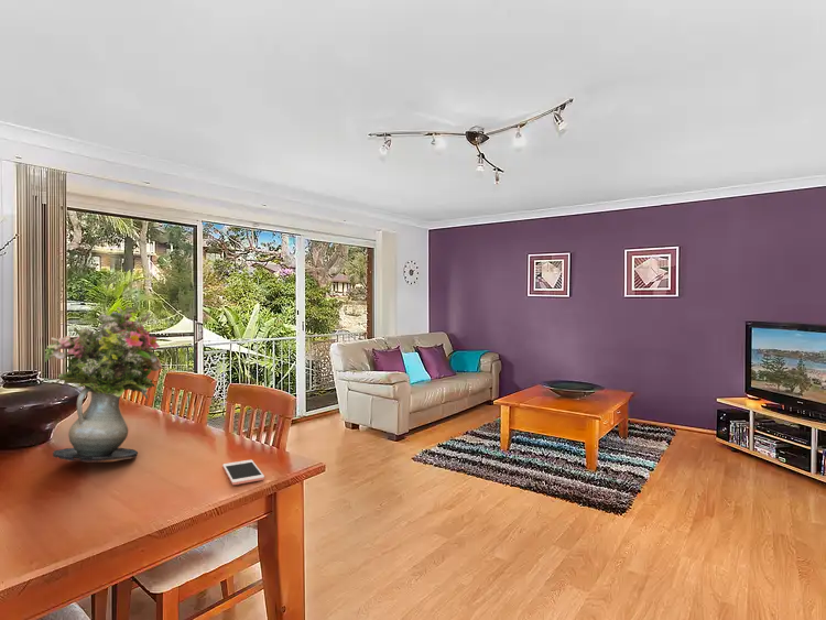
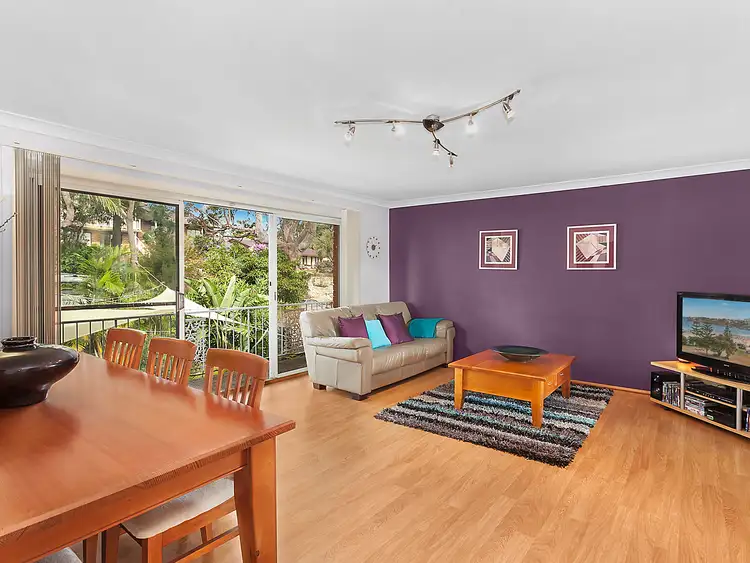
- bouquet [44,303,163,464]
- cell phone [221,459,265,486]
